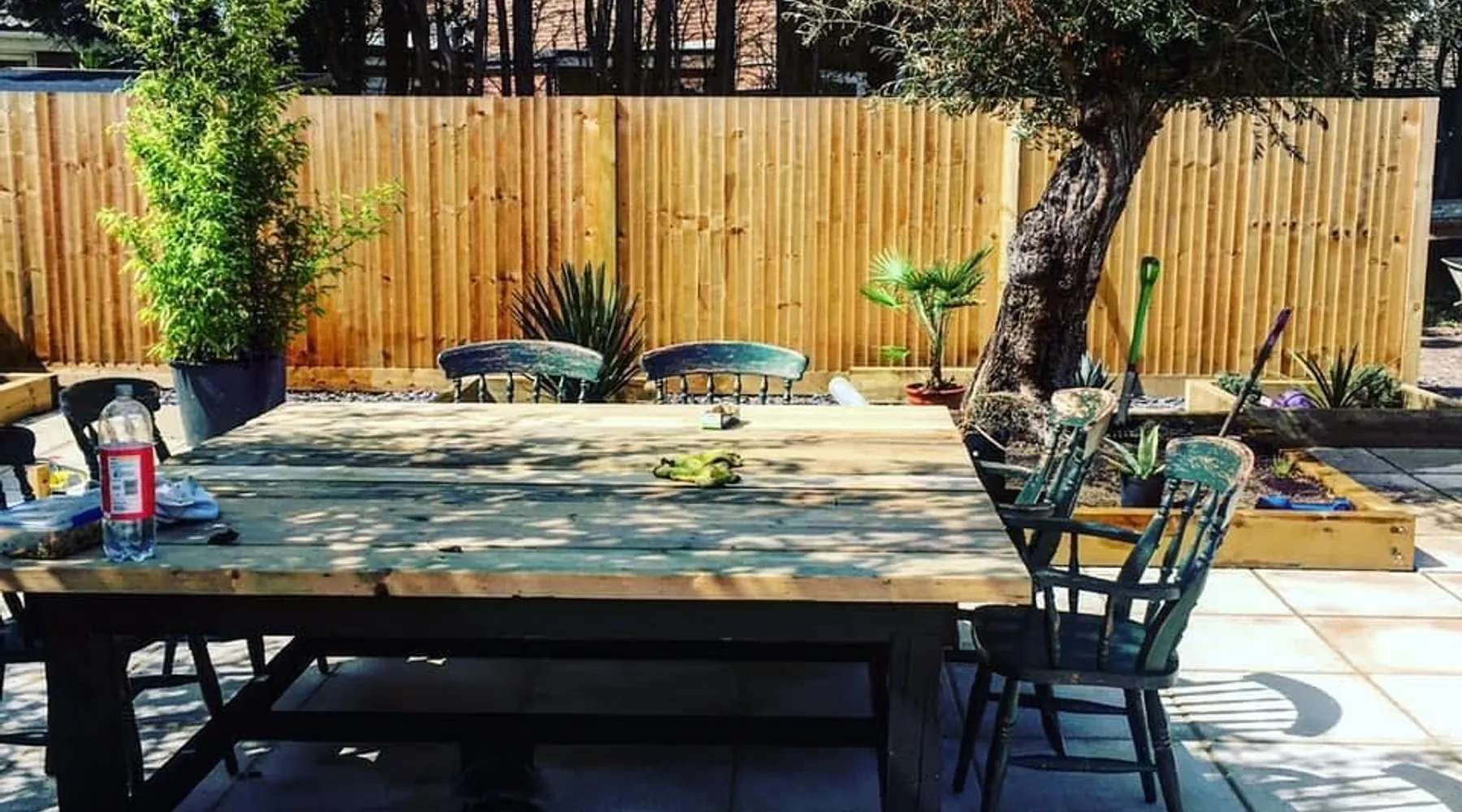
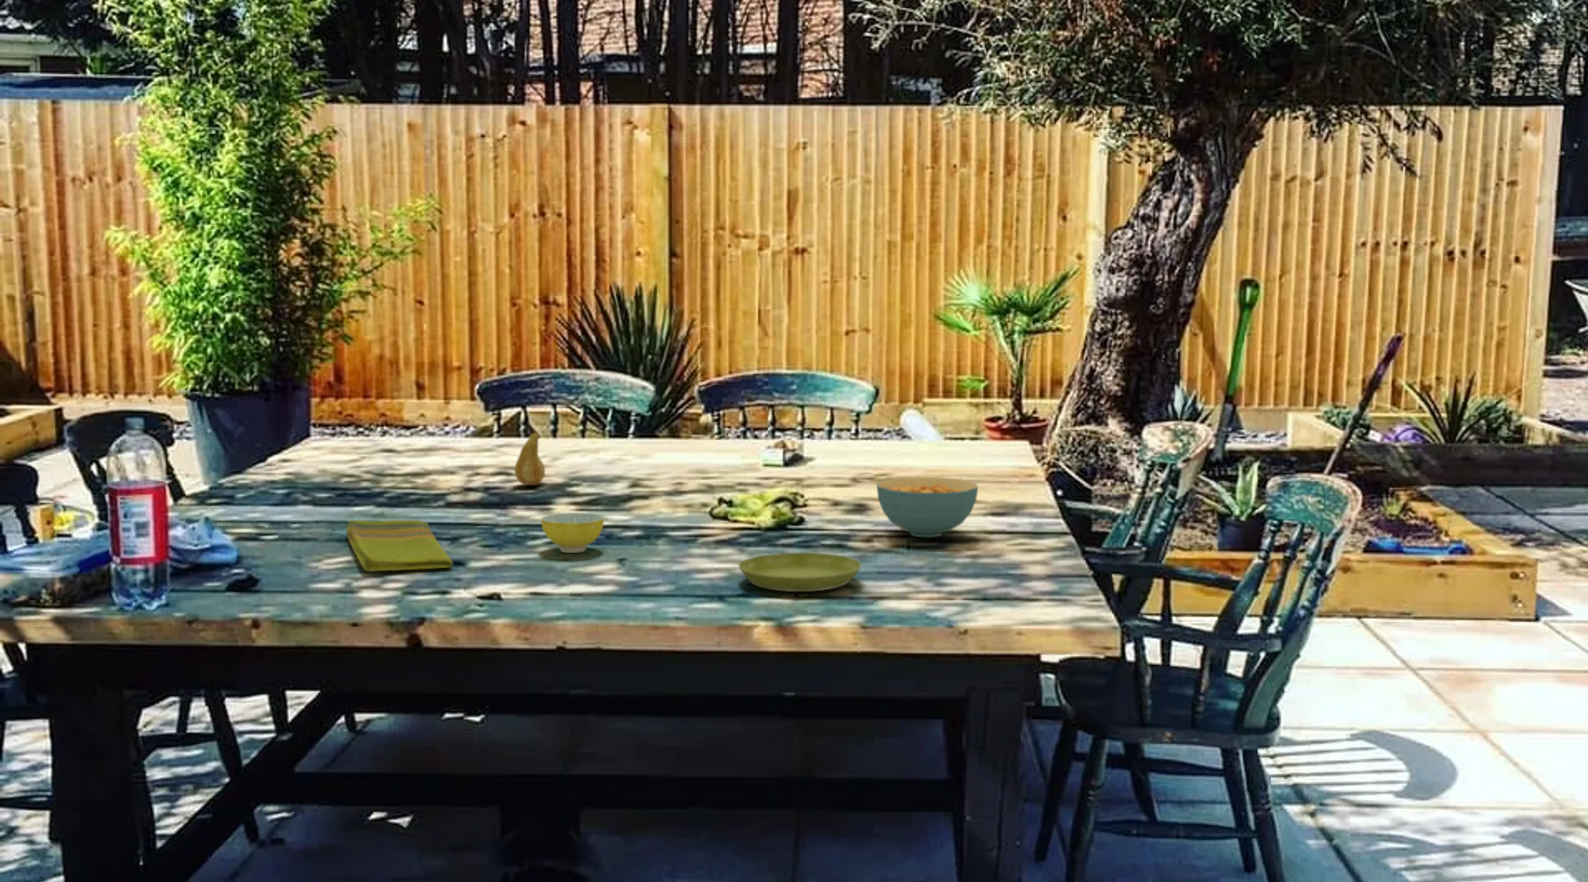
+ fruit [514,431,546,486]
+ bowl [540,512,605,554]
+ cereal bowl [875,476,980,538]
+ dish towel [345,519,453,572]
+ saucer [738,552,862,593]
